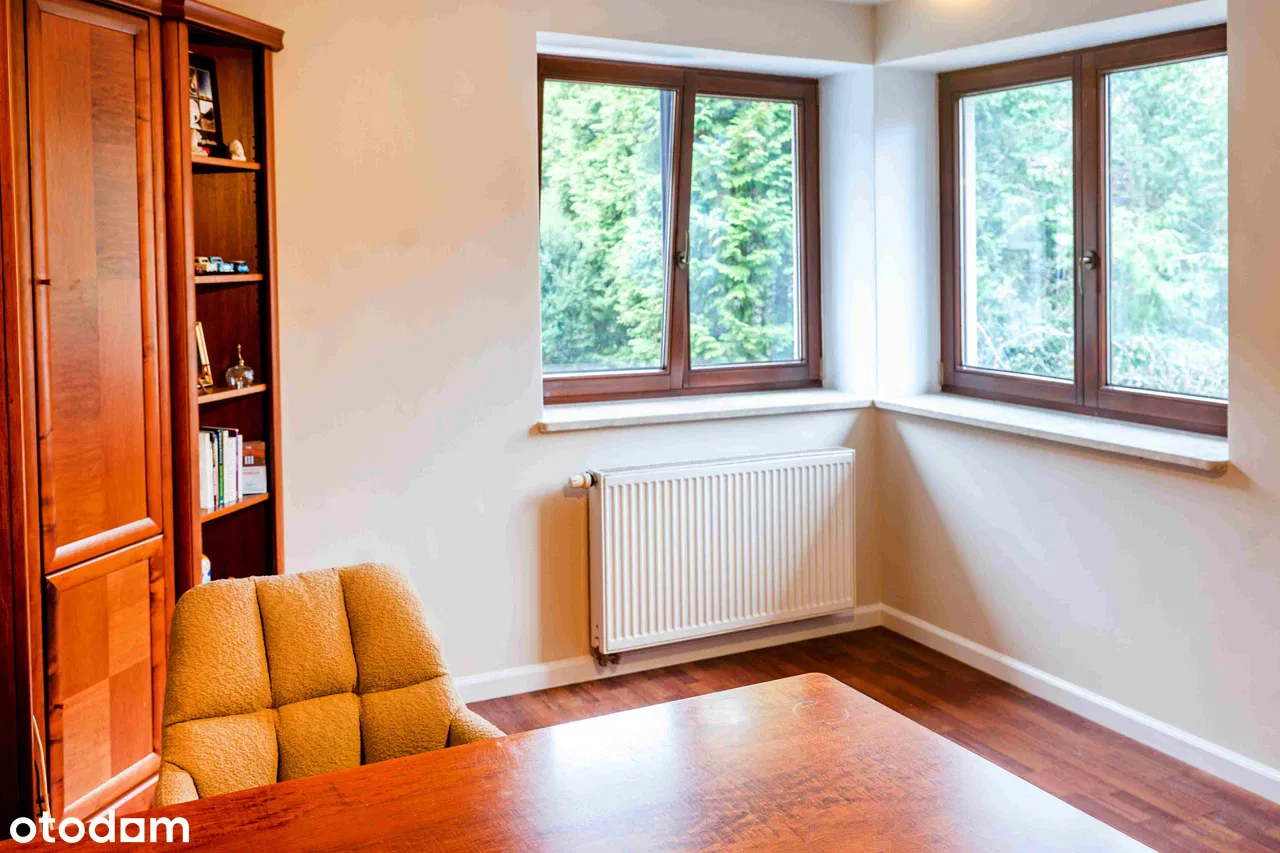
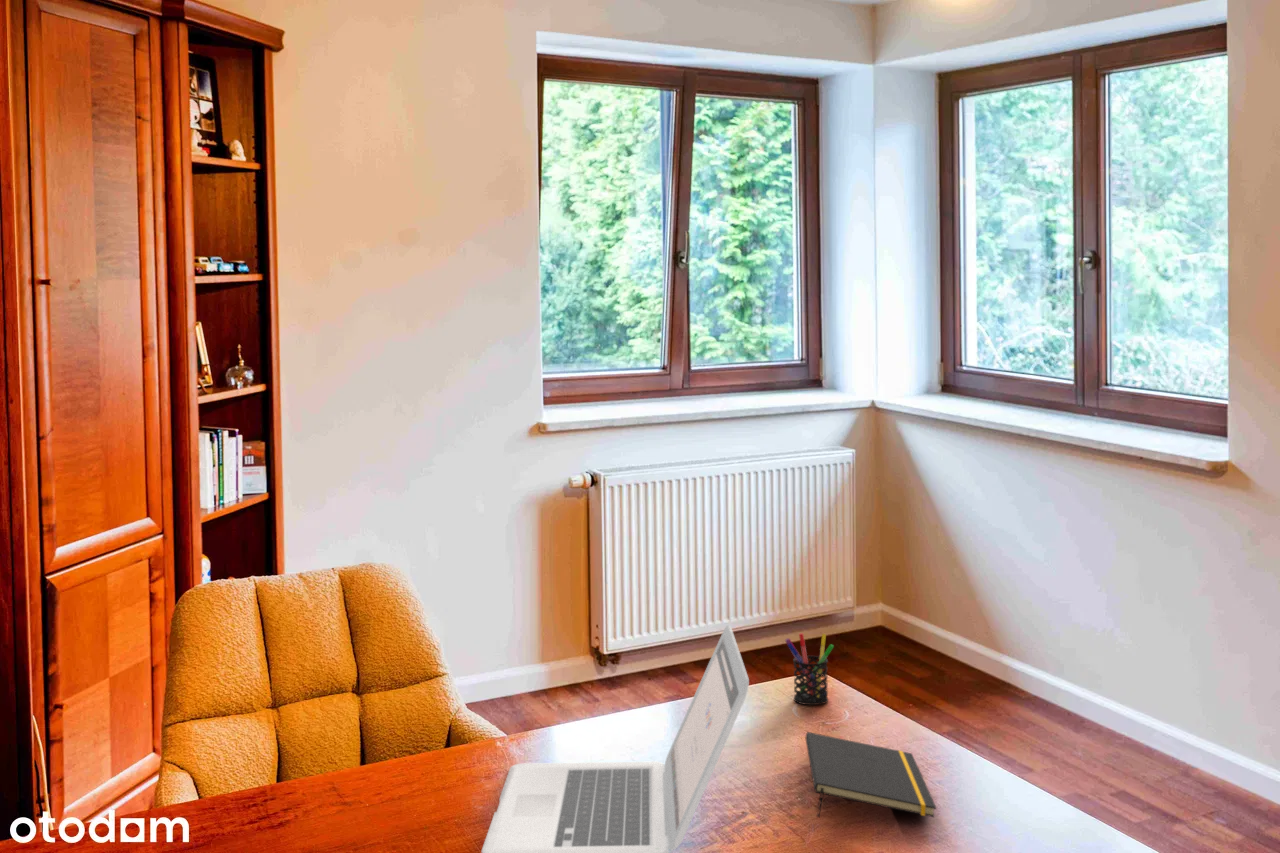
+ pen holder [784,632,835,706]
+ notepad [805,731,937,819]
+ laptop [481,624,750,853]
